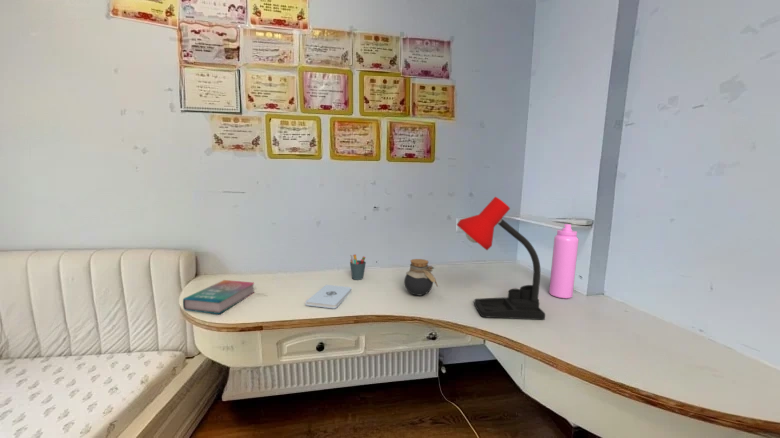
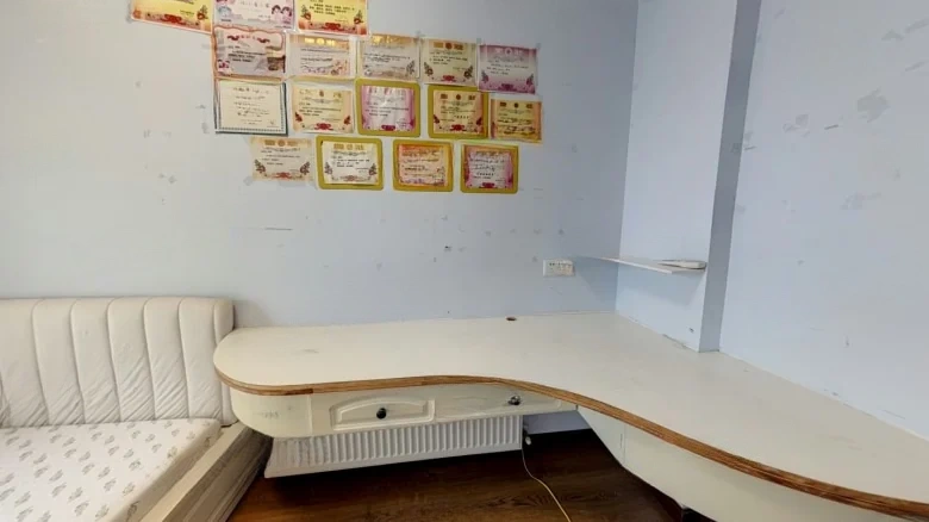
- pen holder [349,253,367,281]
- water bottle [548,223,580,299]
- desk lamp [456,196,546,321]
- book [182,279,255,315]
- jar [403,258,439,296]
- notepad [305,284,353,309]
